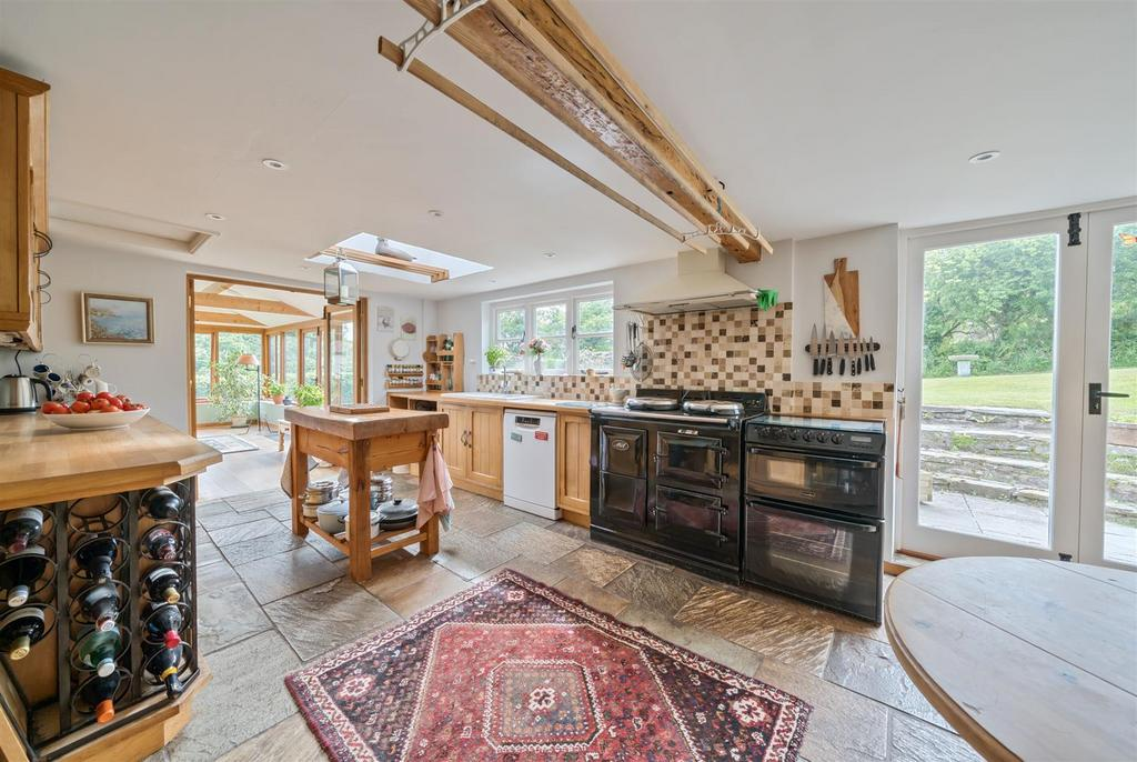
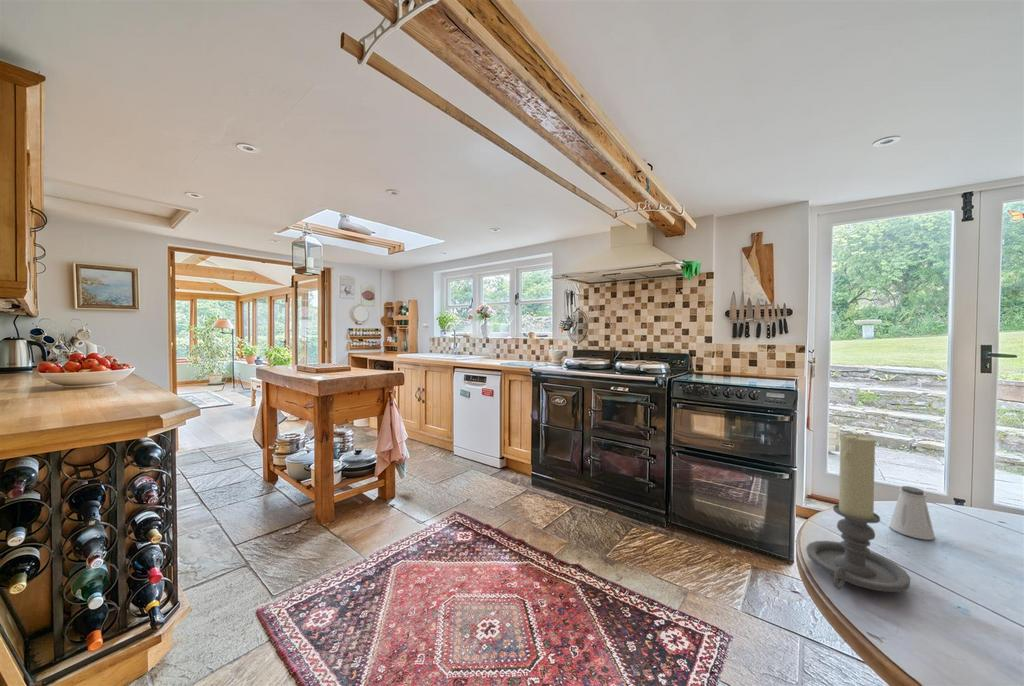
+ candle holder [805,432,912,593]
+ saltshaker [888,485,936,541]
